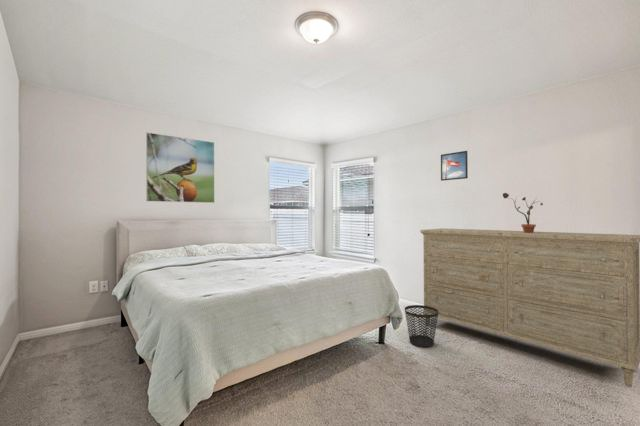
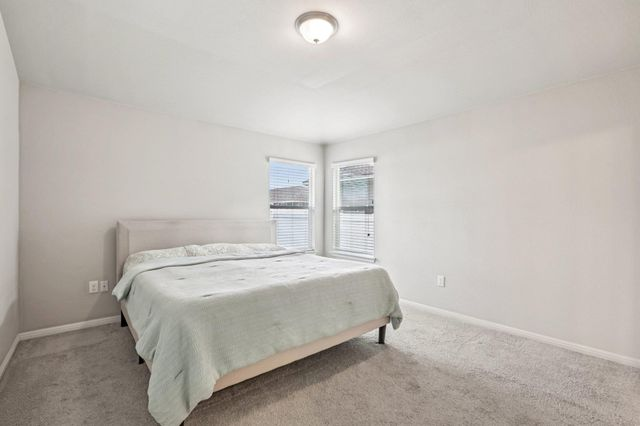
- potted plant [502,192,544,233]
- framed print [145,131,215,204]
- dresser [419,227,640,388]
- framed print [440,150,469,182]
- wastebasket [404,304,439,348]
